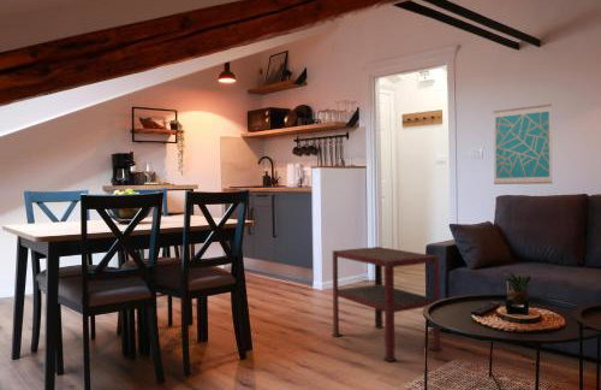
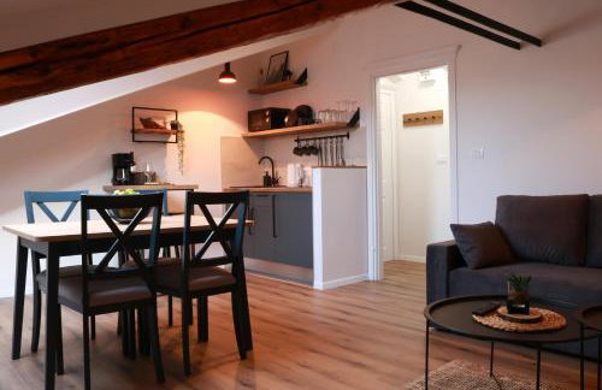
- wall art [492,104,553,185]
- side table [331,246,442,362]
